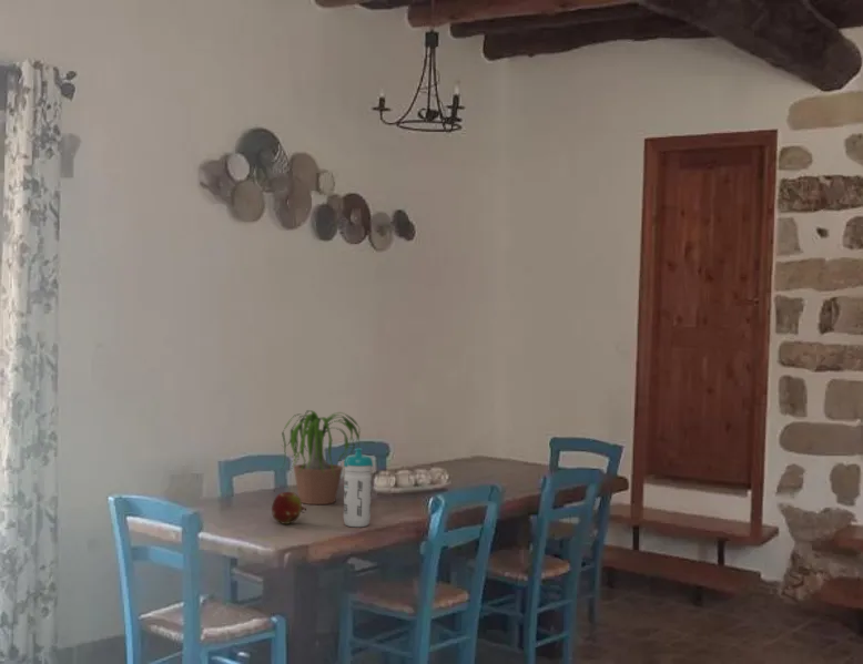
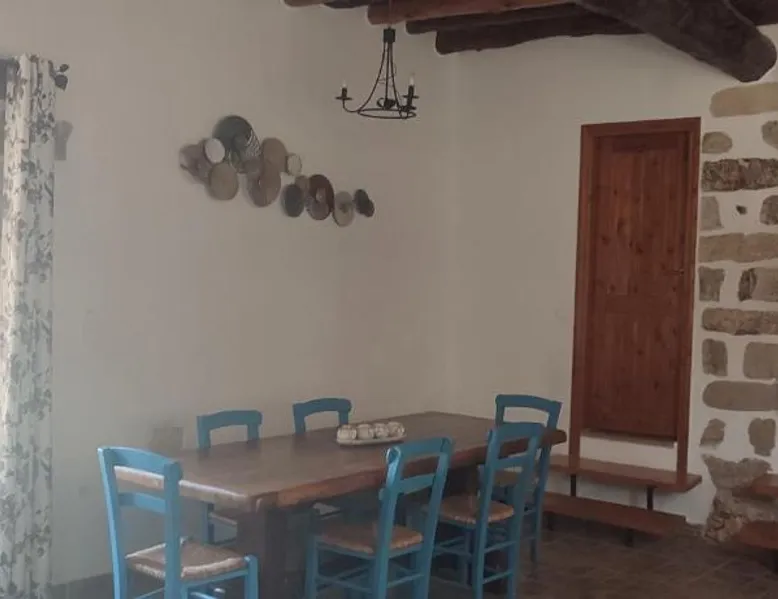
- potted plant [280,409,376,505]
- fruit [271,491,307,525]
- water bottle [343,447,374,528]
